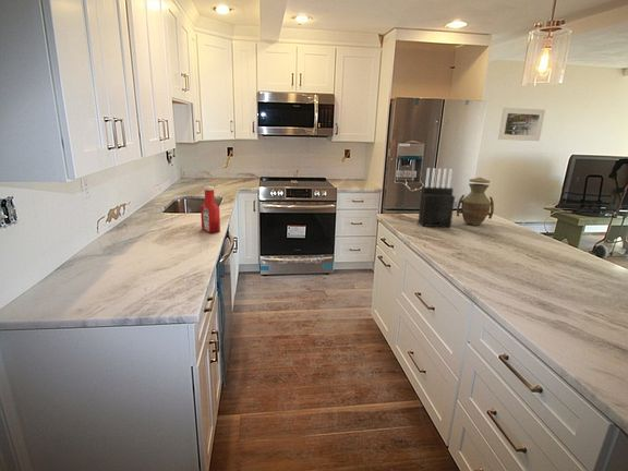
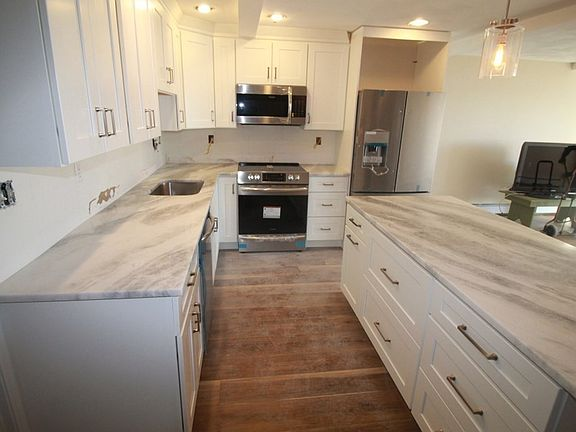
- soap bottle [200,185,221,234]
- knife block [418,167,456,229]
- vase [456,177,495,227]
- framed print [497,107,546,142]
